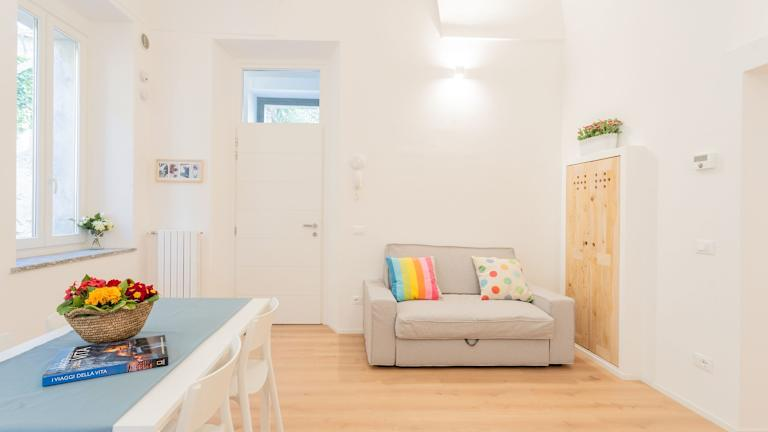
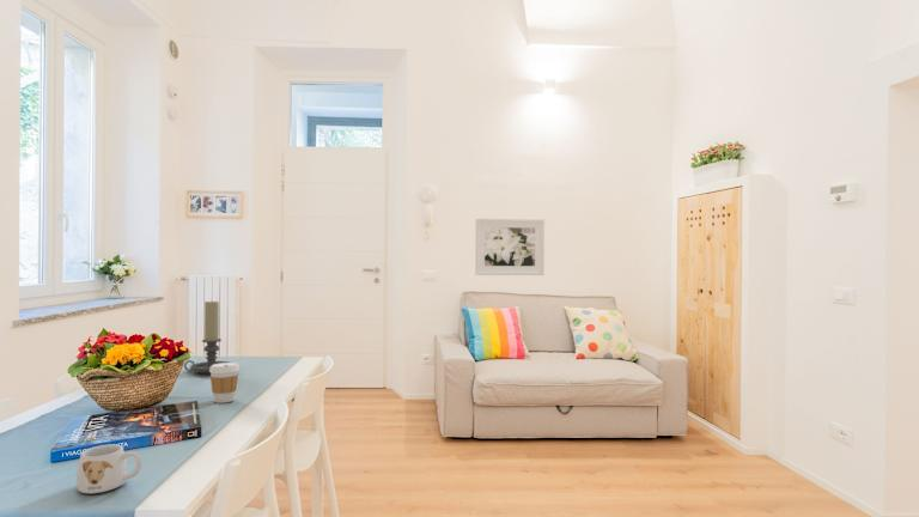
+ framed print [474,217,546,276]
+ mug [75,443,142,494]
+ coffee cup [209,361,241,405]
+ candle holder [183,300,231,375]
